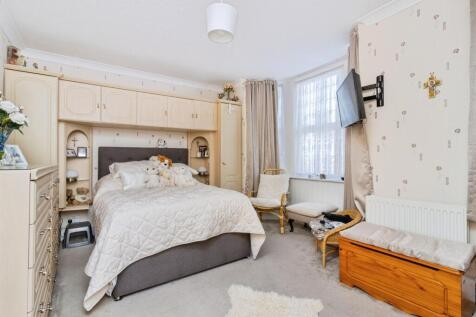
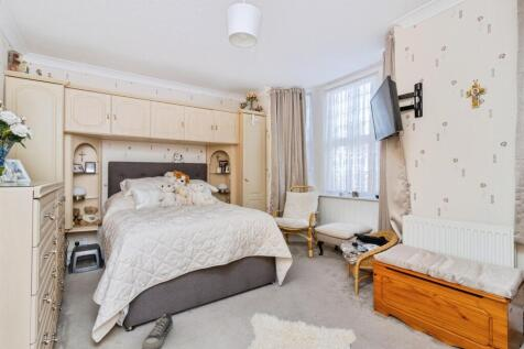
+ shoe [141,312,174,349]
